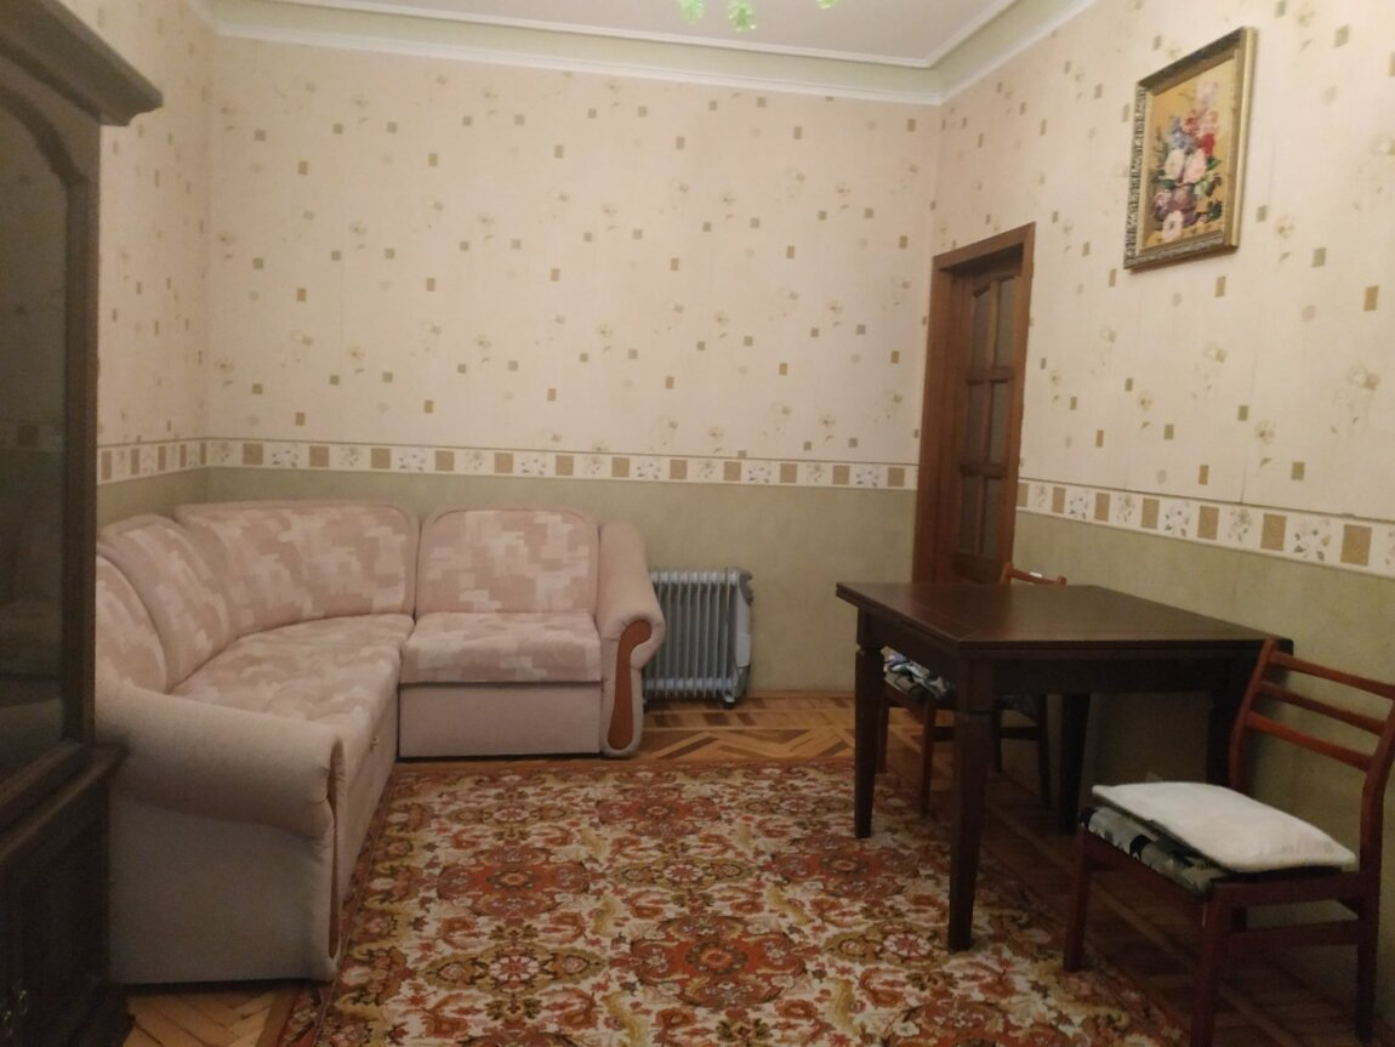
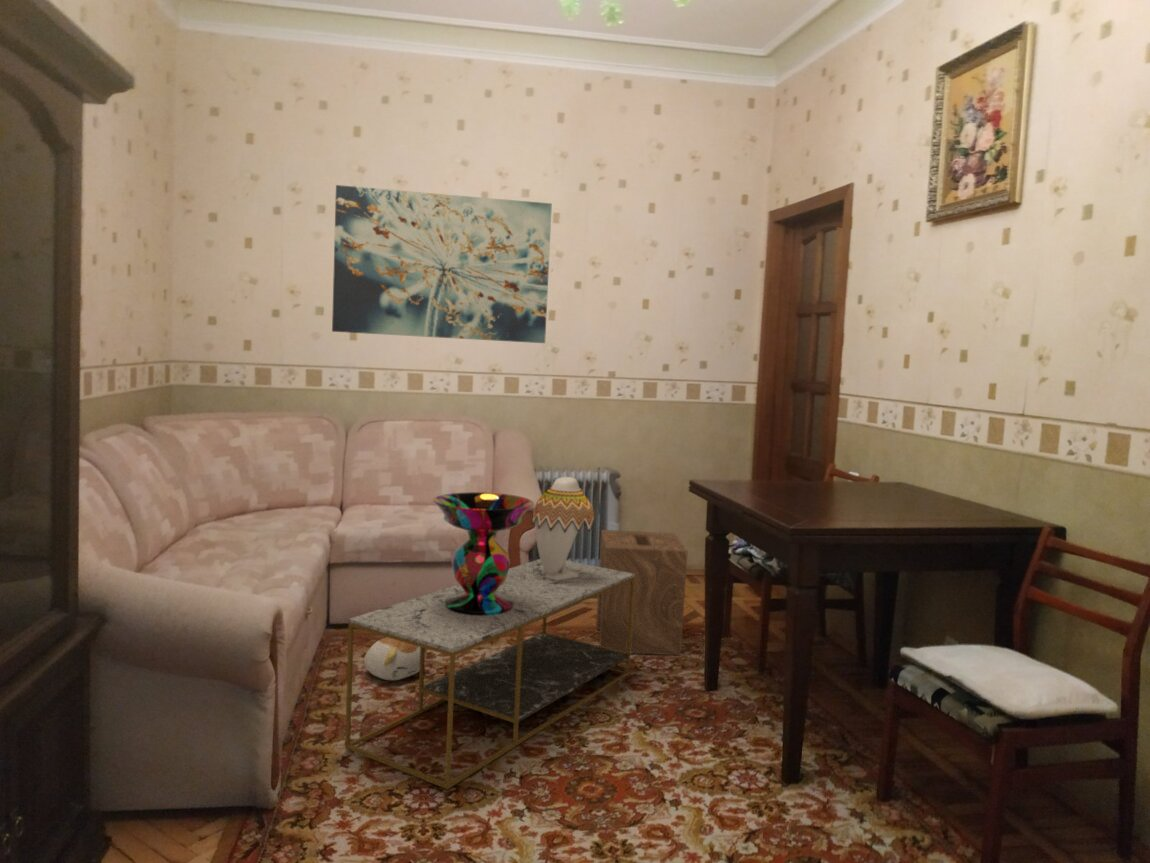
+ decorative bowl [432,491,535,616]
+ stool [595,529,688,656]
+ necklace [529,476,595,580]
+ plush toy [363,637,428,681]
+ wall art [331,184,553,344]
+ coffee table [344,558,635,790]
